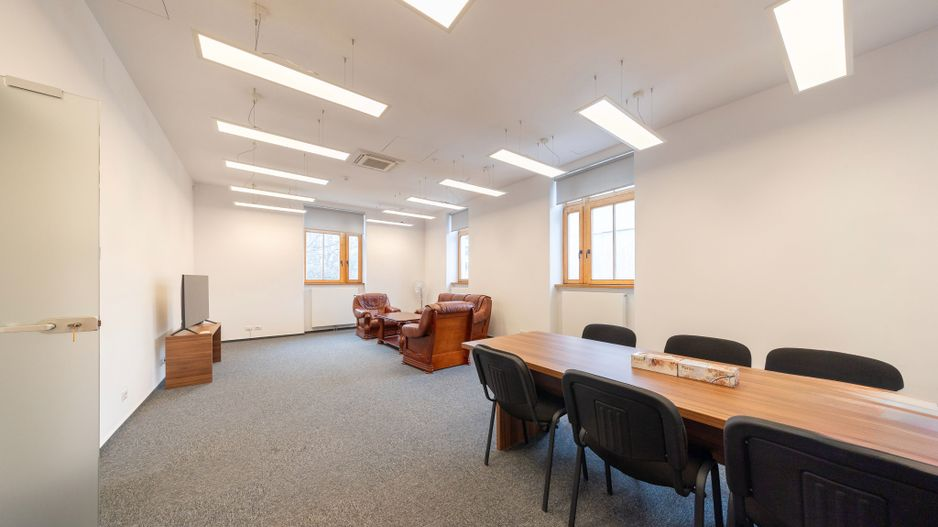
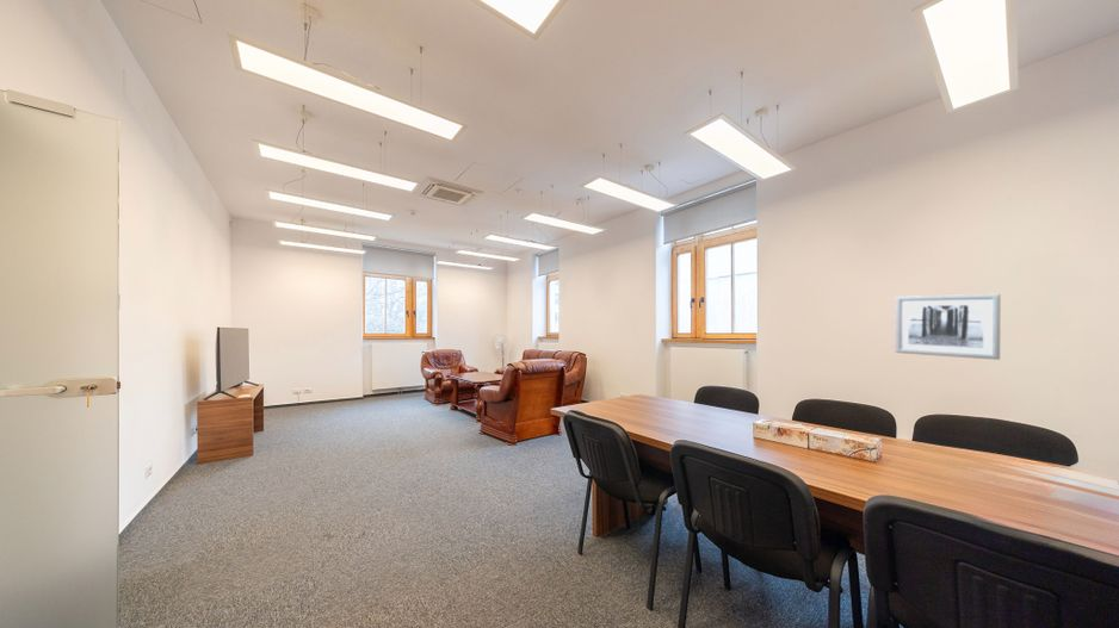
+ wall art [895,293,1001,361]
